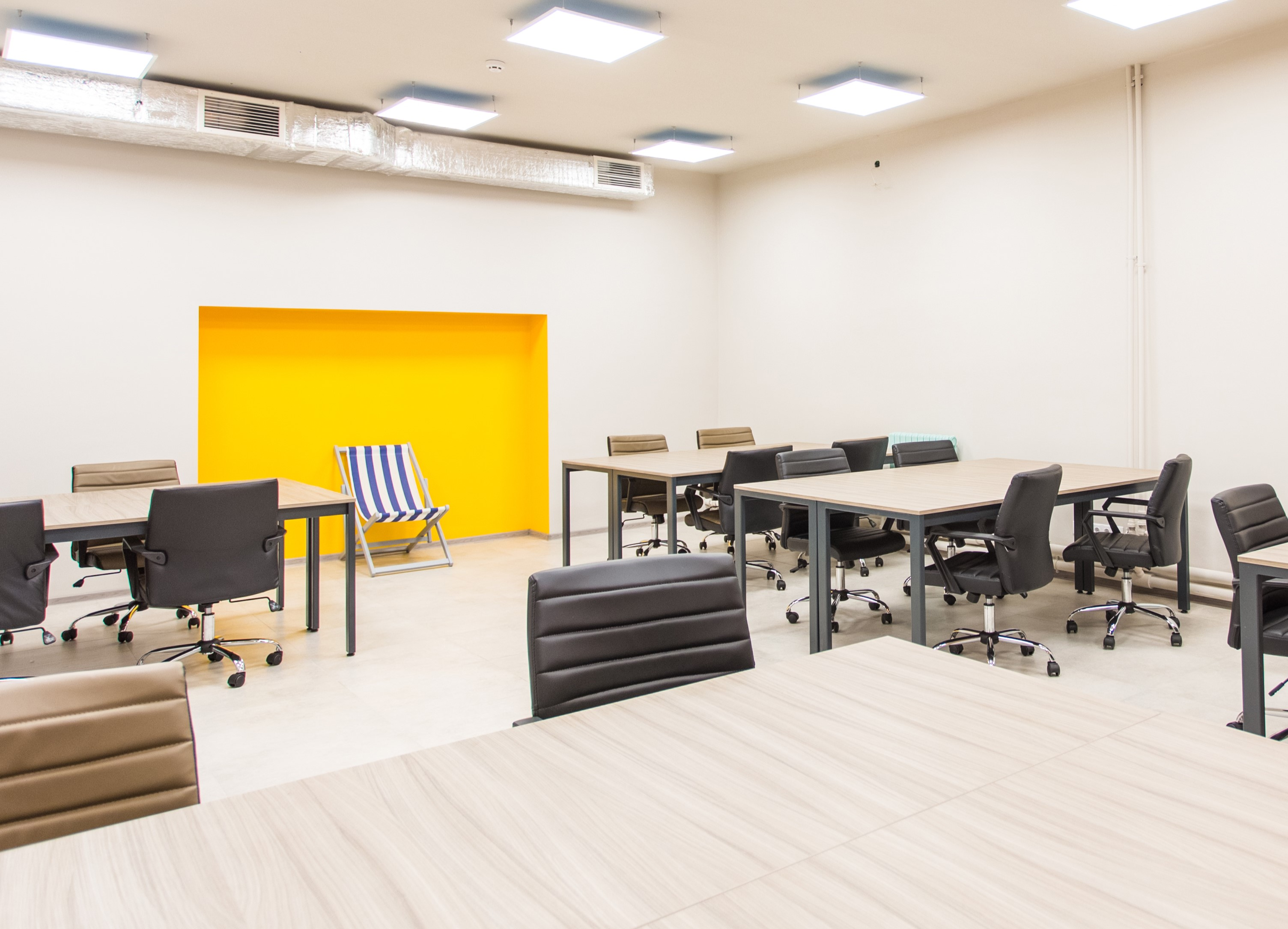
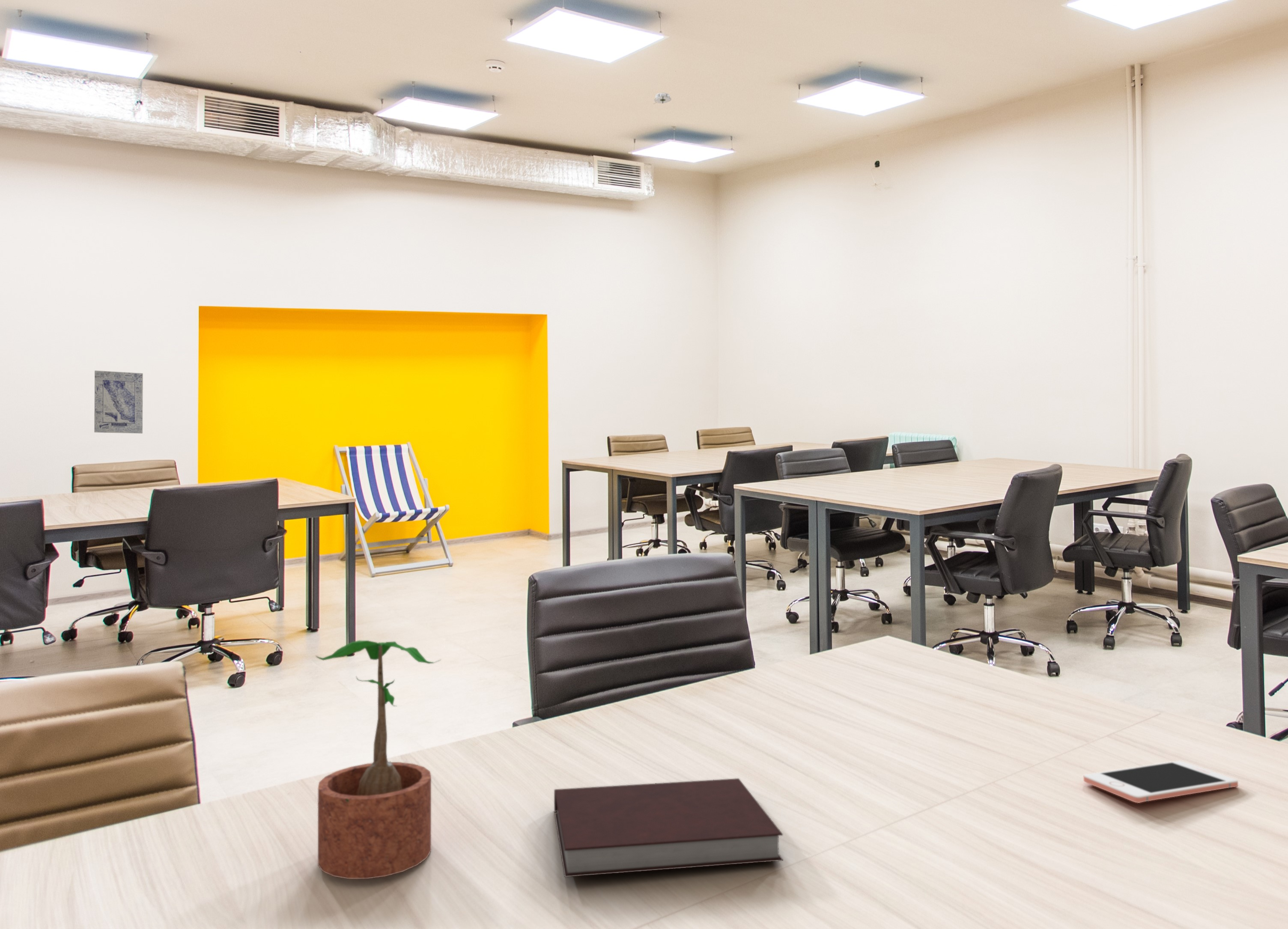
+ cell phone [1083,760,1238,804]
+ notebook [554,778,784,878]
+ smoke detector [653,92,672,104]
+ potted plant [315,640,442,879]
+ wall art [94,370,143,434]
